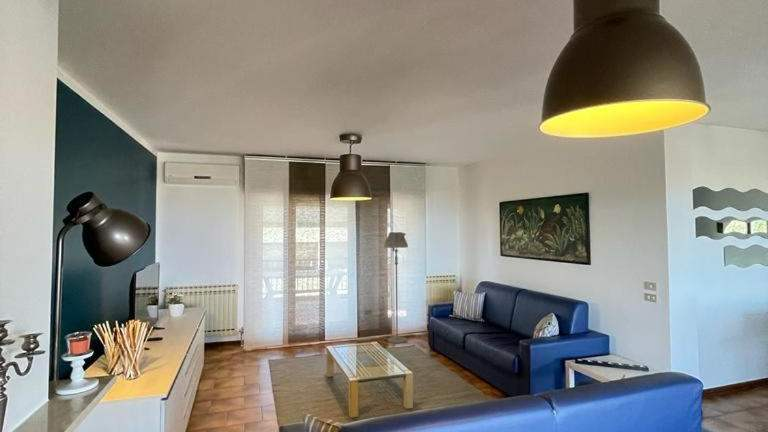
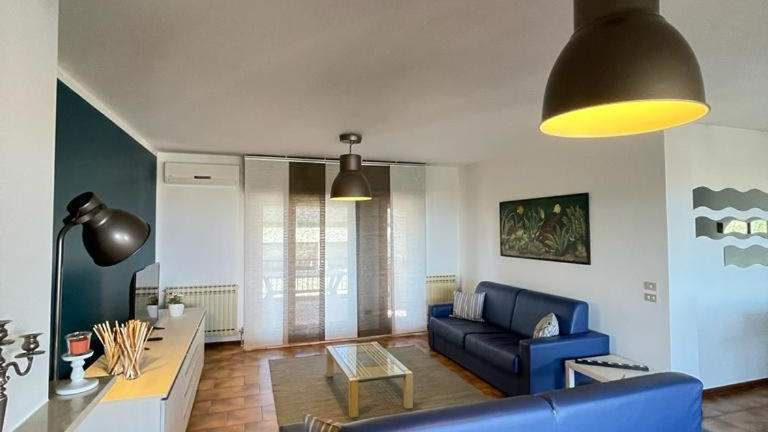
- floor lamp [383,231,409,344]
